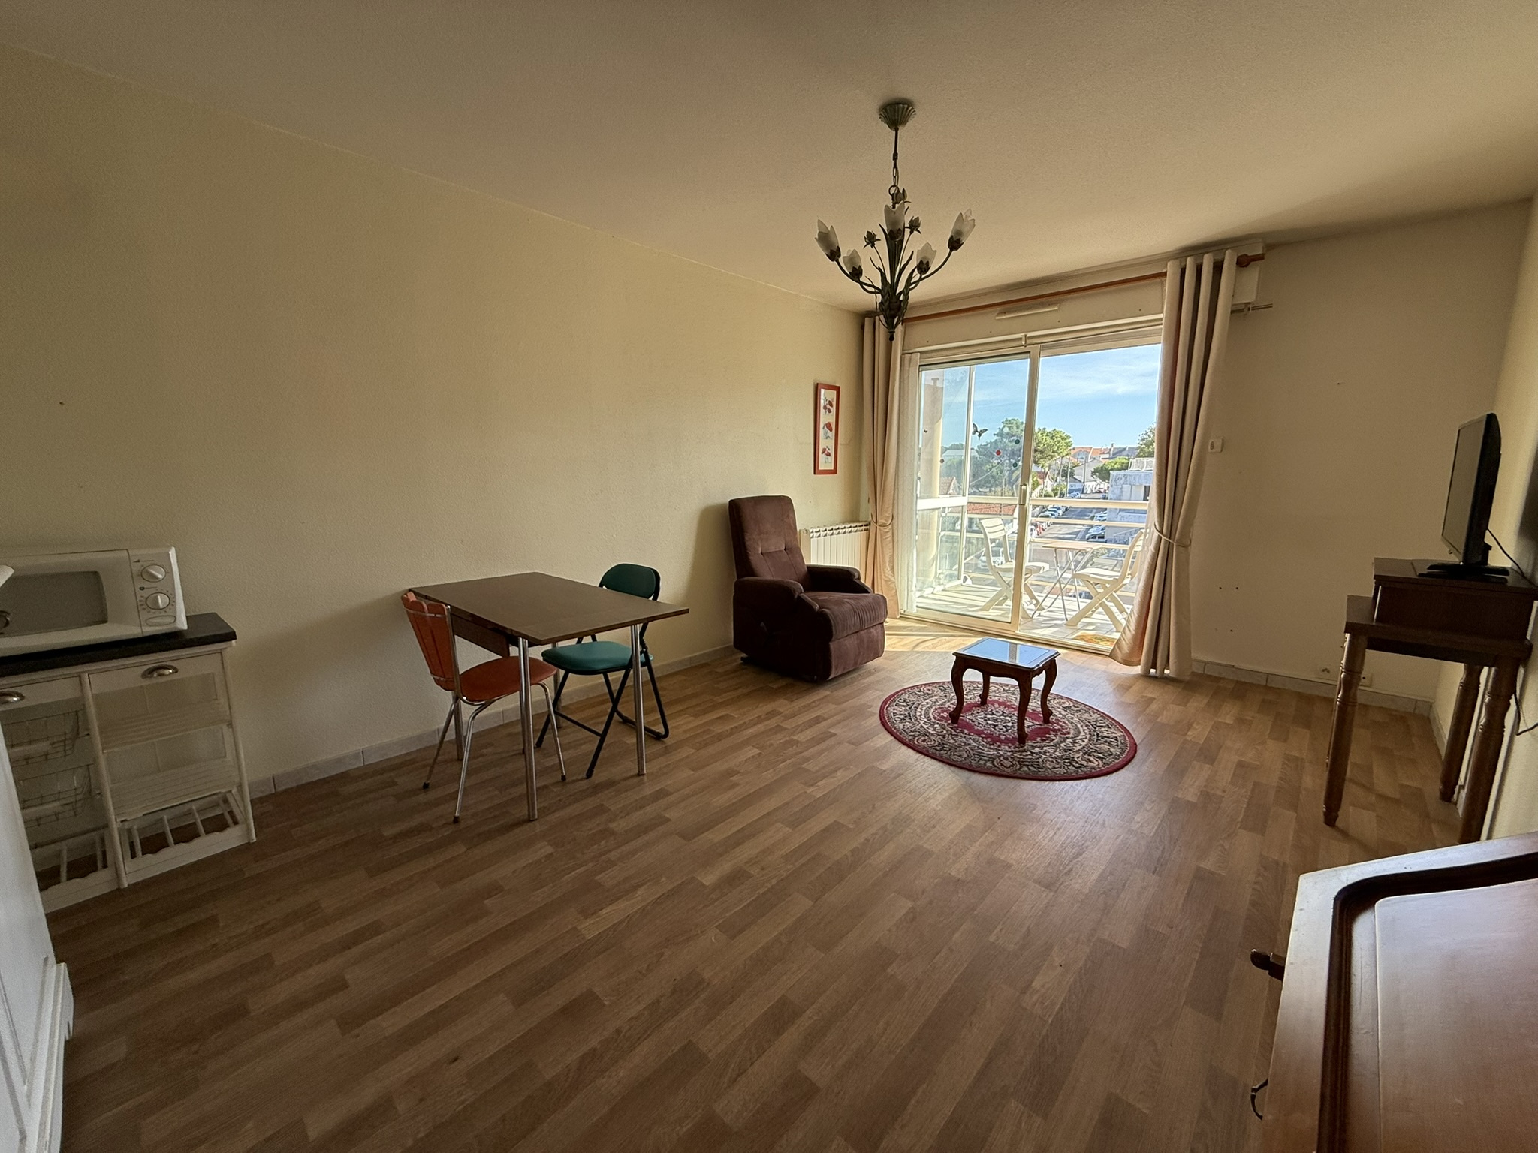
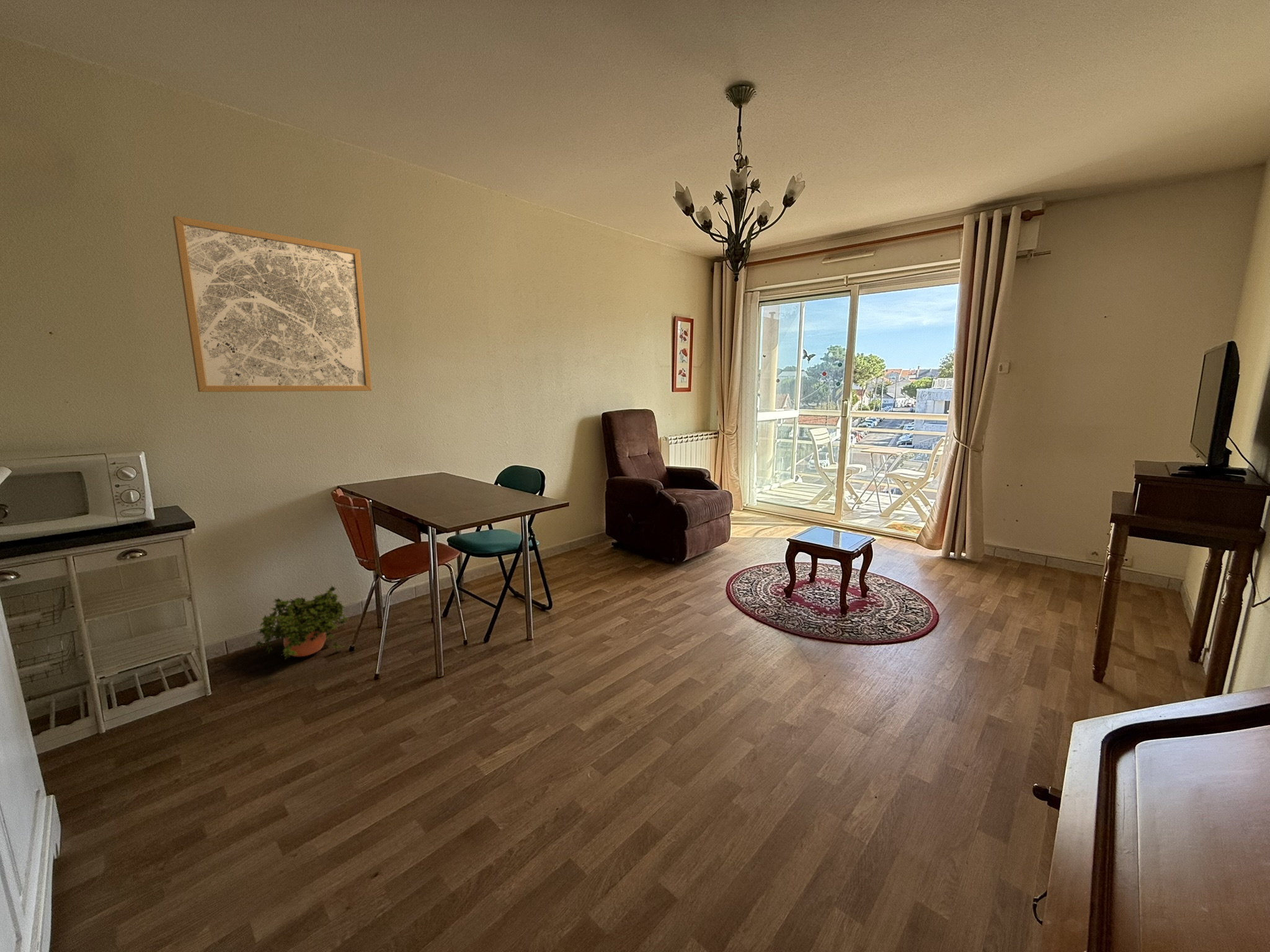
+ wall art [172,215,372,392]
+ potted plant [254,585,349,660]
